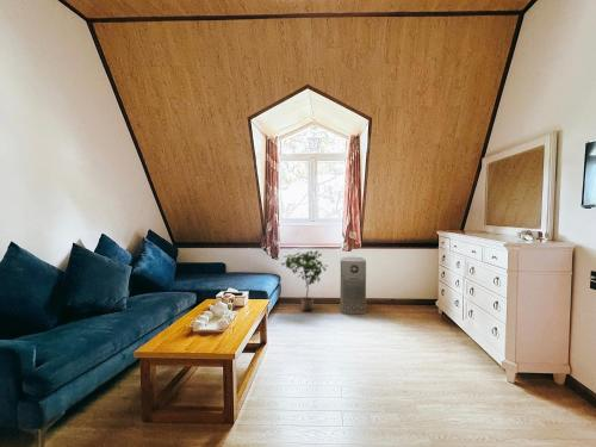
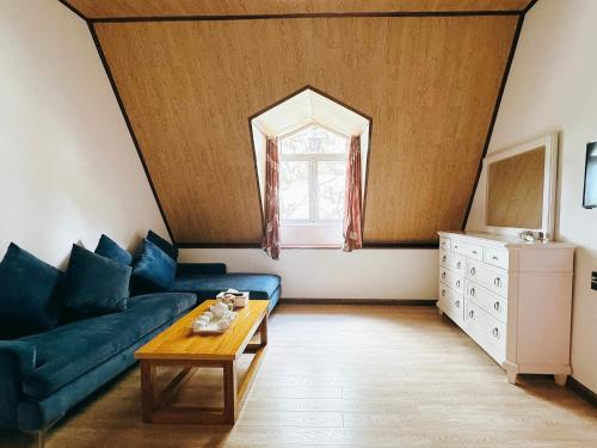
- air purifier [339,256,367,315]
- potted plant [280,249,329,312]
